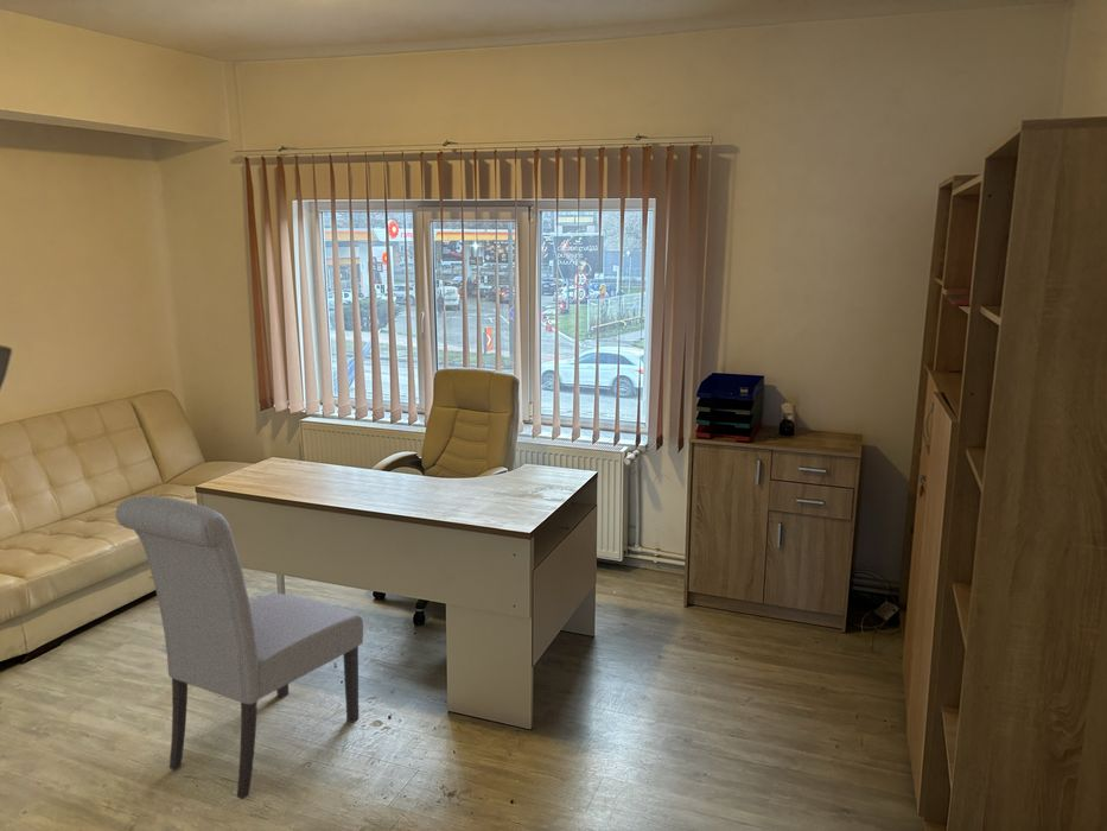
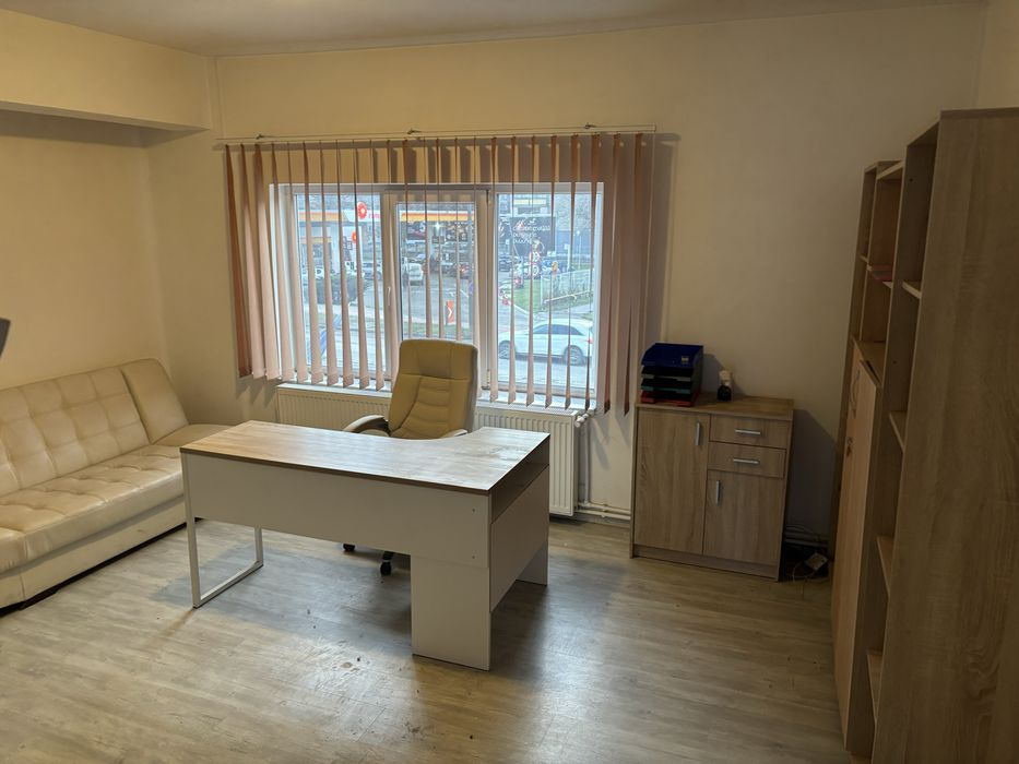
- chair [114,495,364,800]
